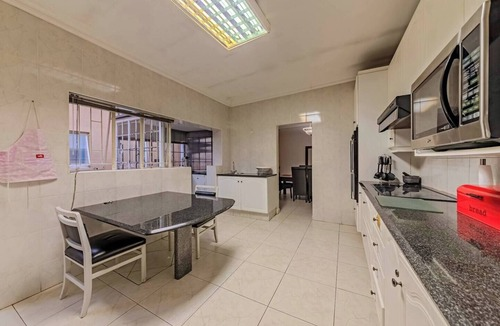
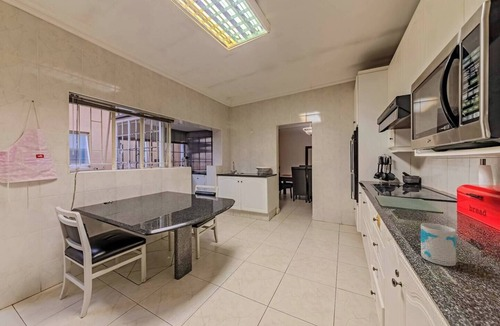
+ mug [420,222,457,267]
